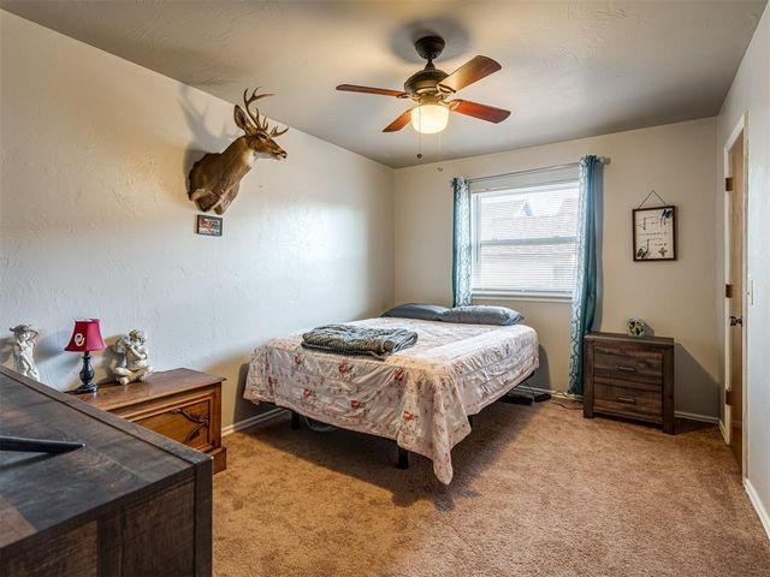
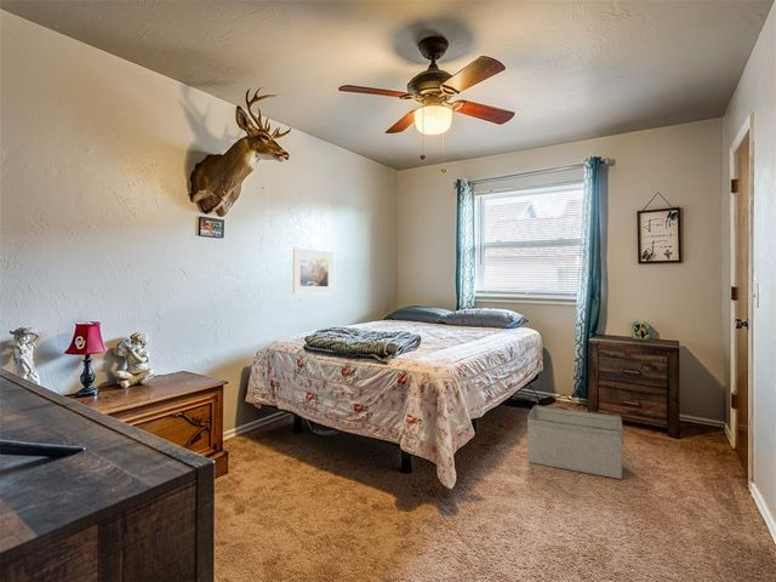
+ storage bin [526,404,624,480]
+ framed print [292,246,335,295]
